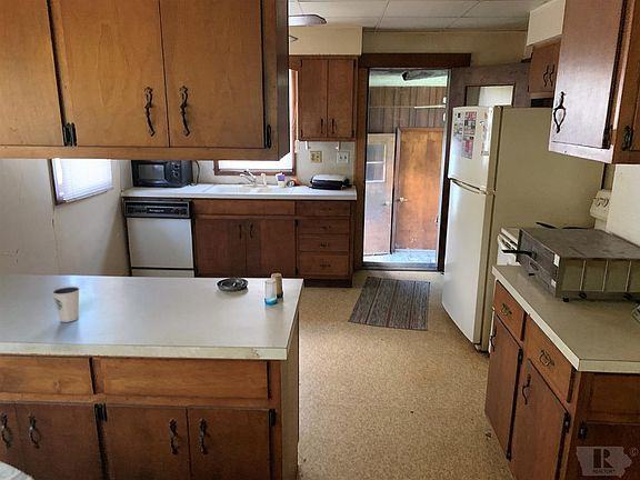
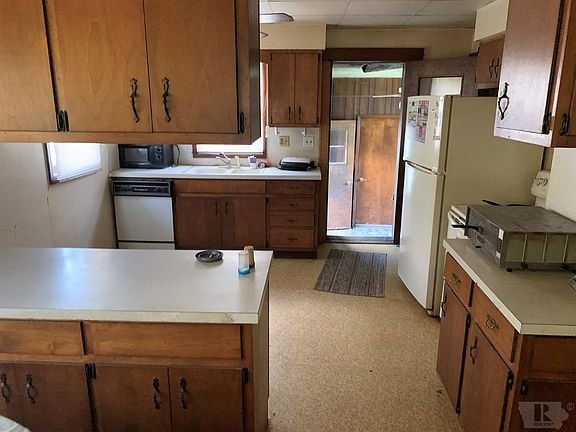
- dixie cup [51,286,81,323]
